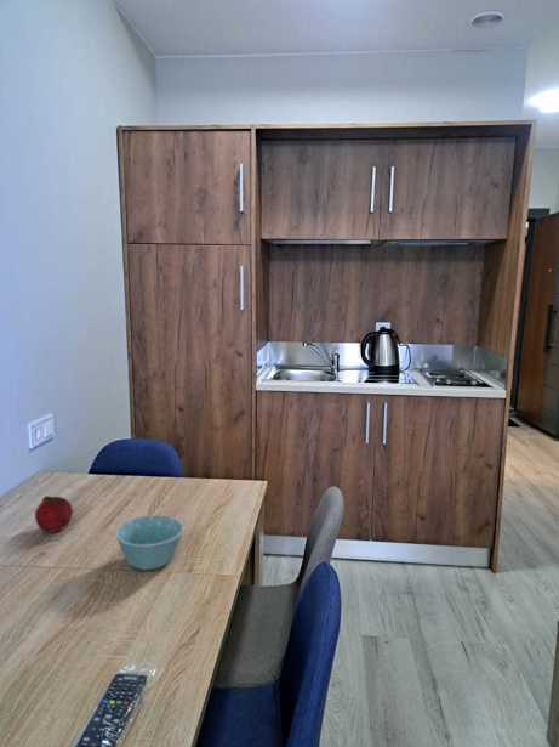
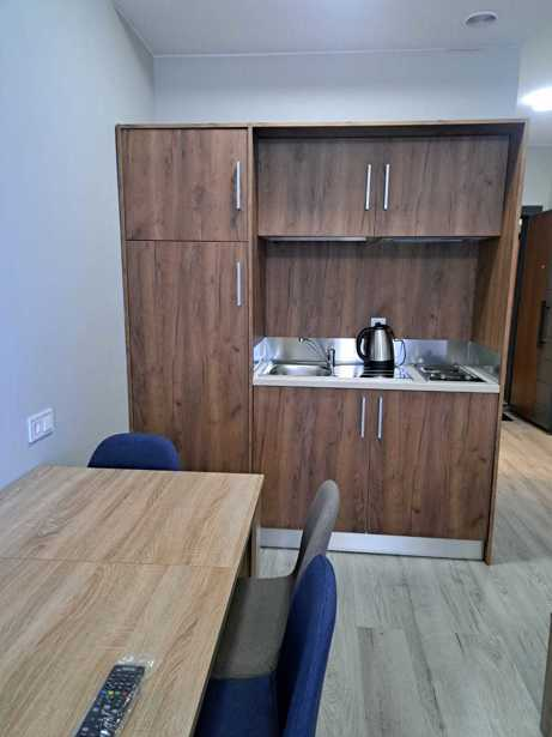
- fruit [34,494,74,533]
- bowl [115,514,184,571]
